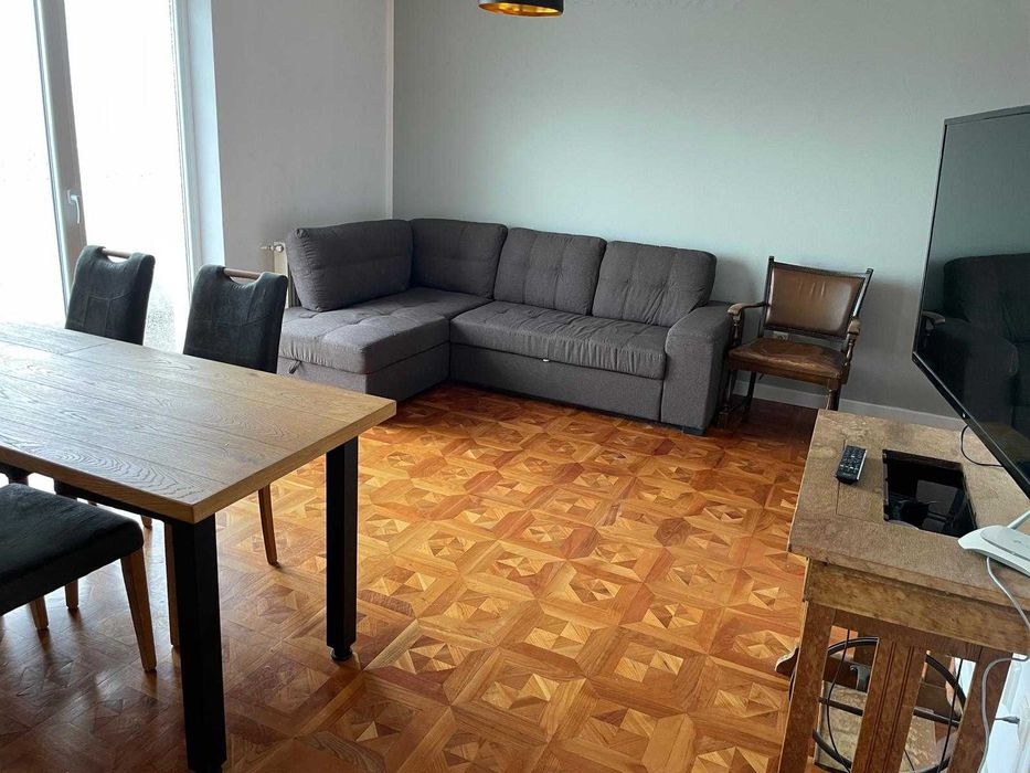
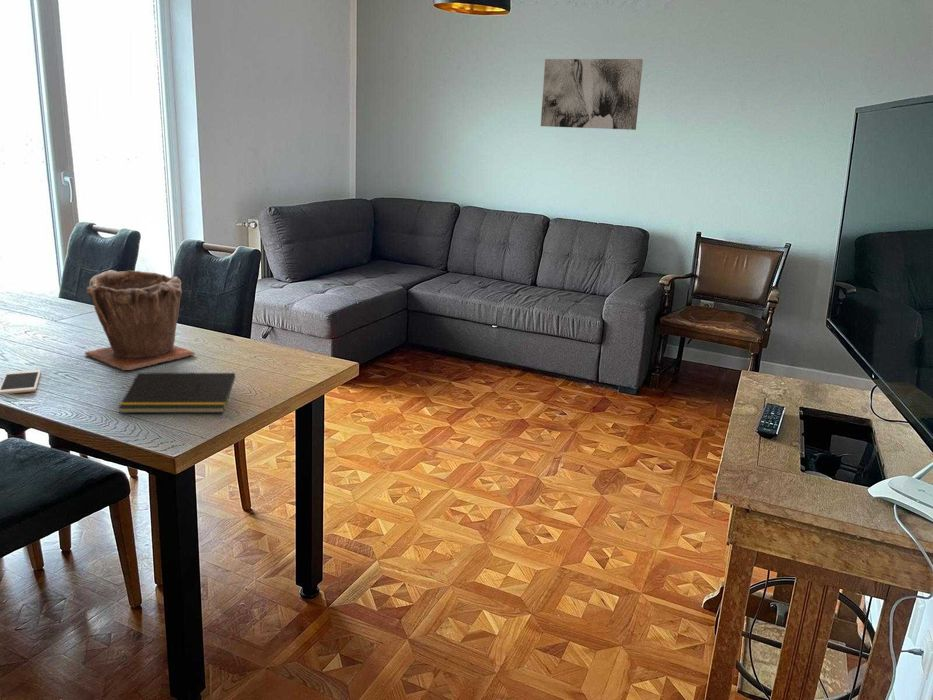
+ cell phone [0,369,42,395]
+ notepad [117,372,236,414]
+ plant pot [84,269,197,371]
+ wall art [540,58,644,131]
